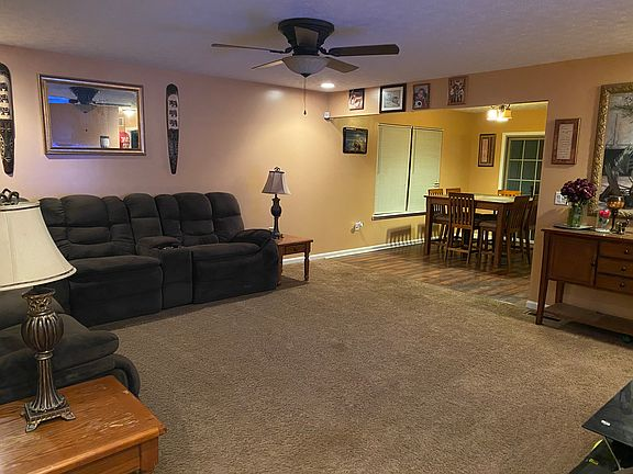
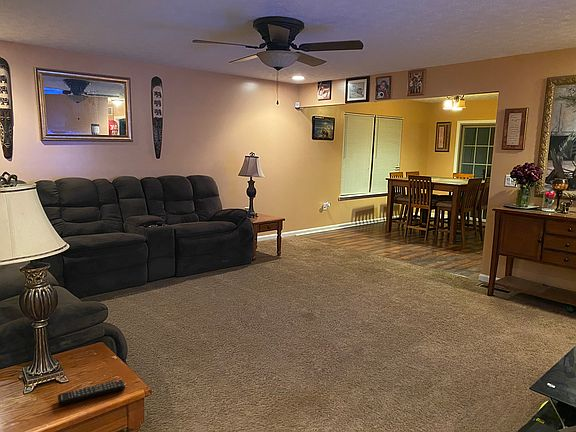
+ remote control [57,379,126,406]
